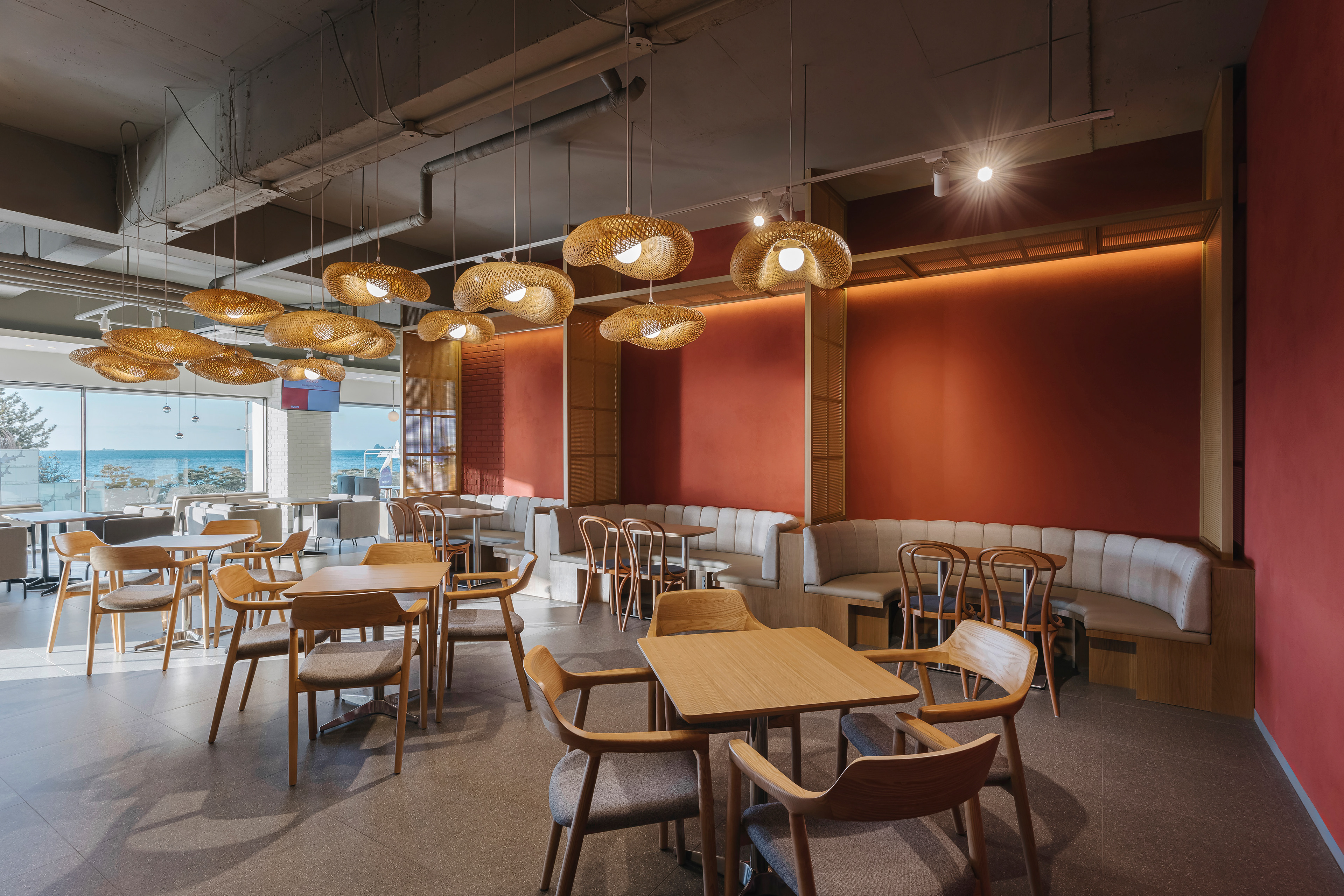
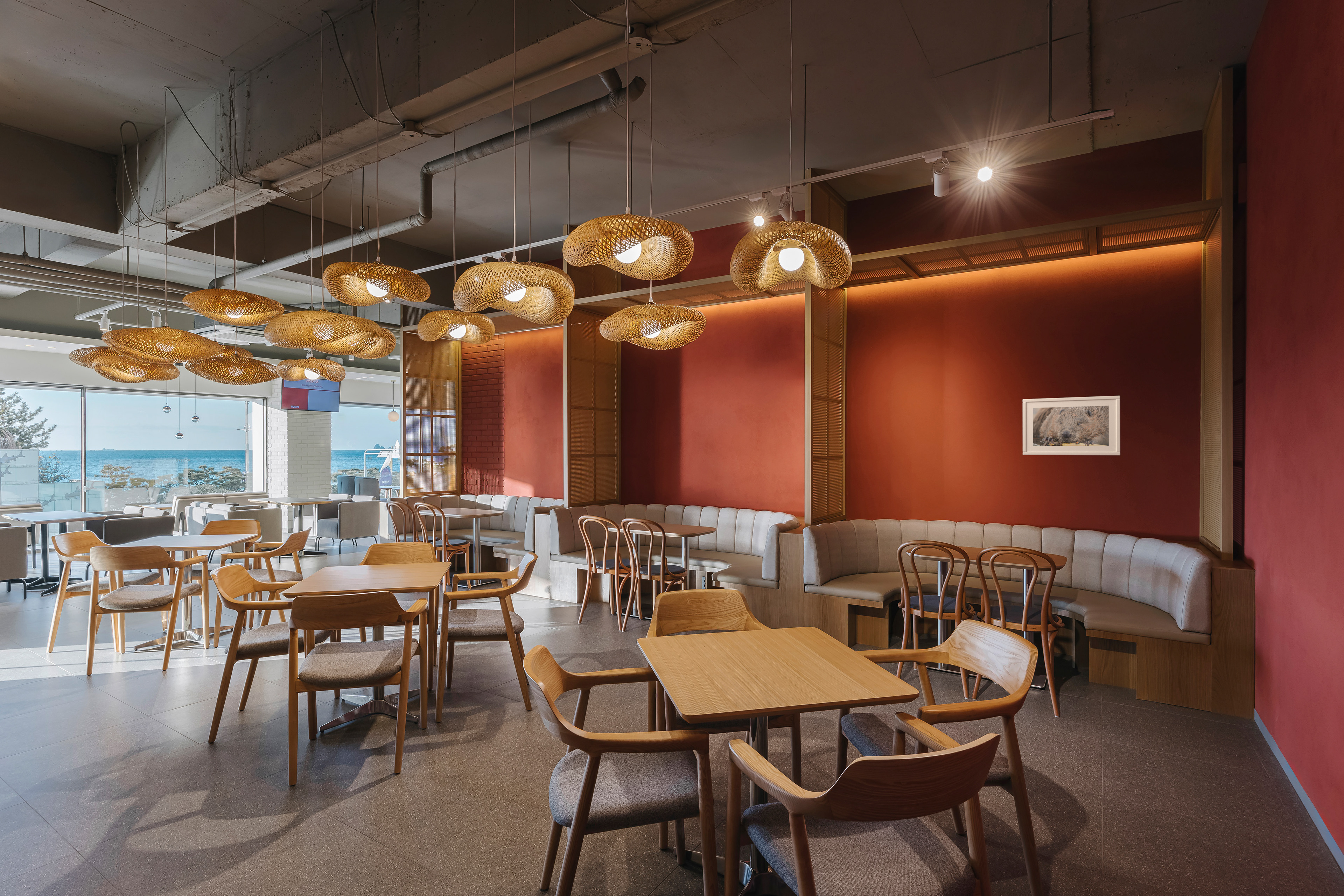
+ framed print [1022,395,1121,456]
